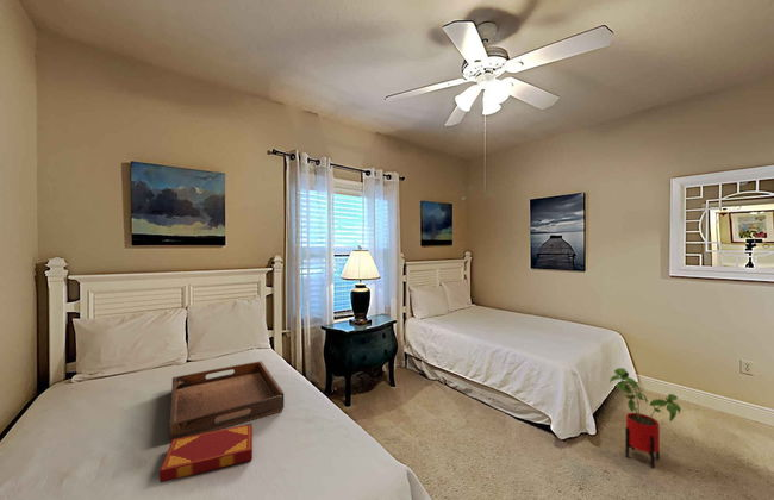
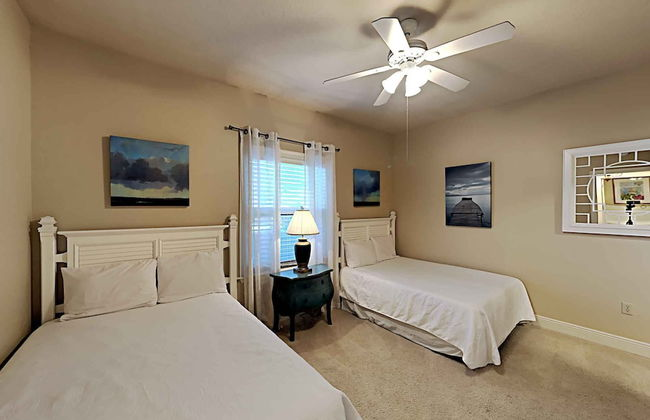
- serving tray [168,361,285,444]
- house plant [608,367,682,469]
- hardback book [158,423,254,483]
